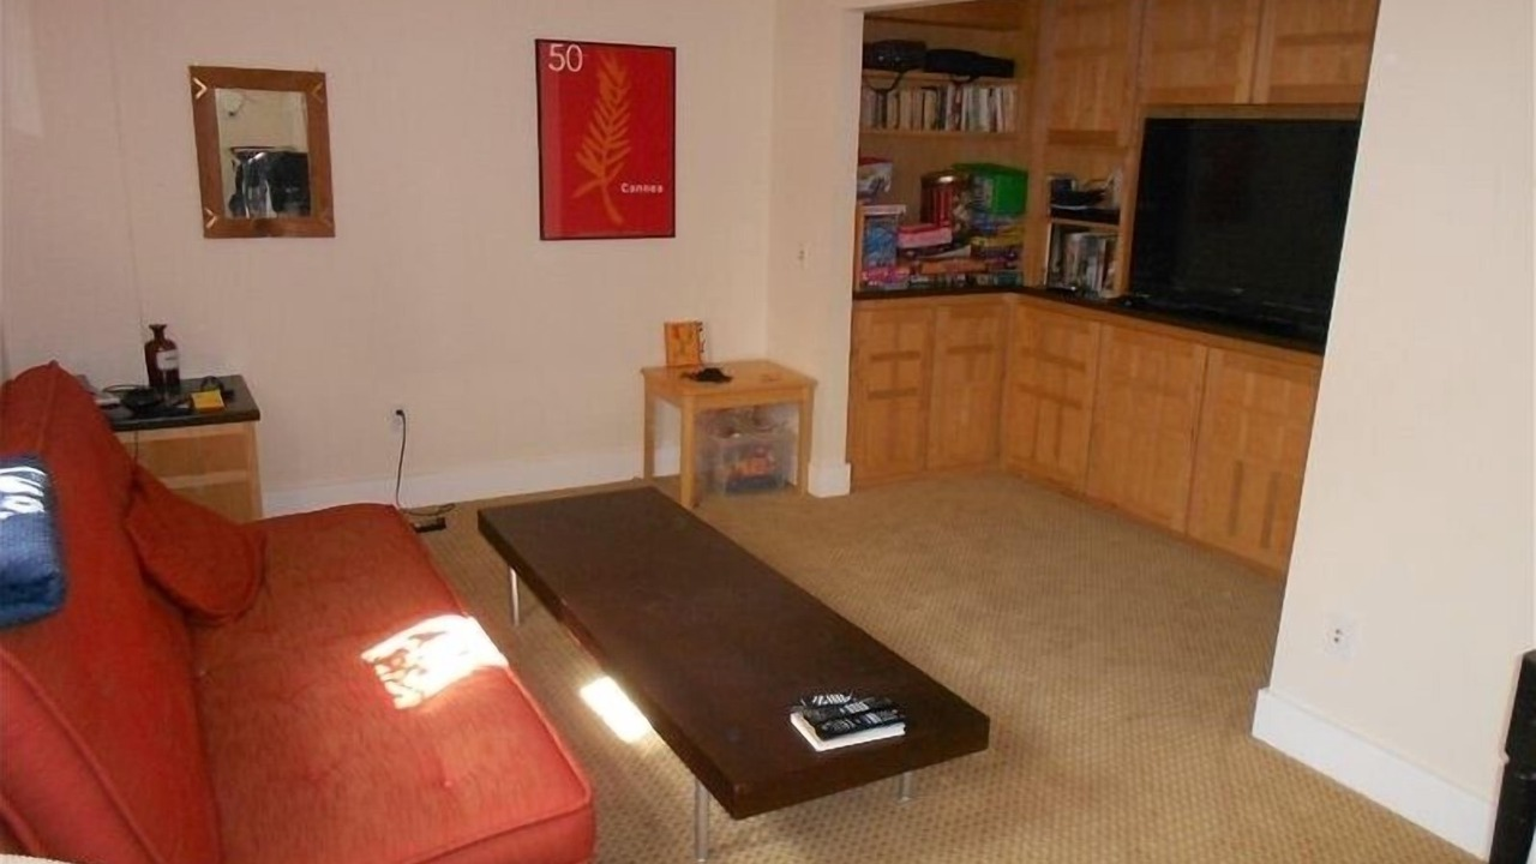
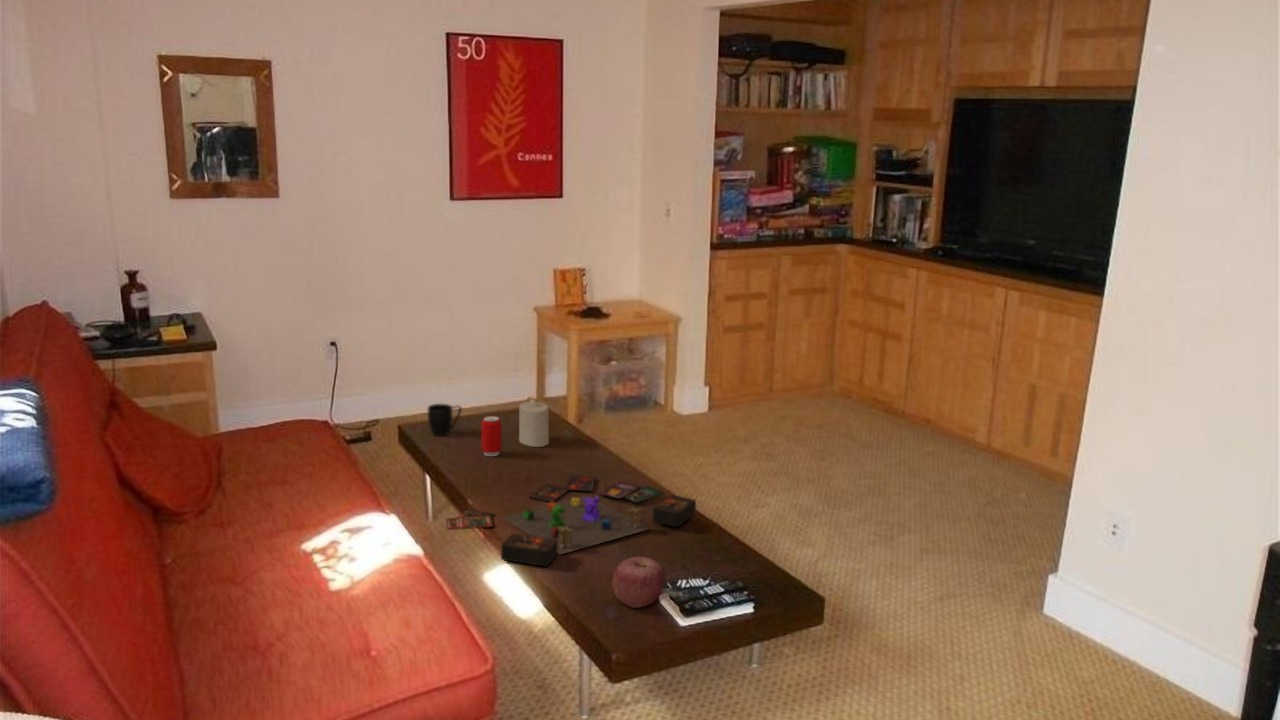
+ beverage can [480,415,502,457]
+ candle [518,397,550,448]
+ board game [445,475,697,567]
+ apple [611,556,666,609]
+ mug [427,403,463,437]
